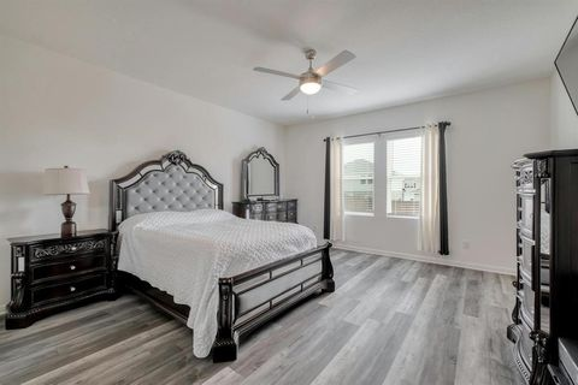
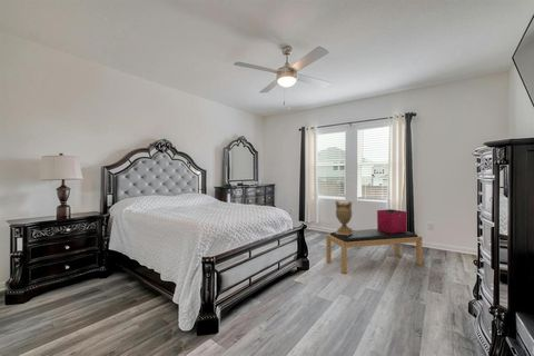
+ decorative urn [334,199,354,236]
+ bench [325,228,424,275]
+ storage bin [376,208,408,234]
